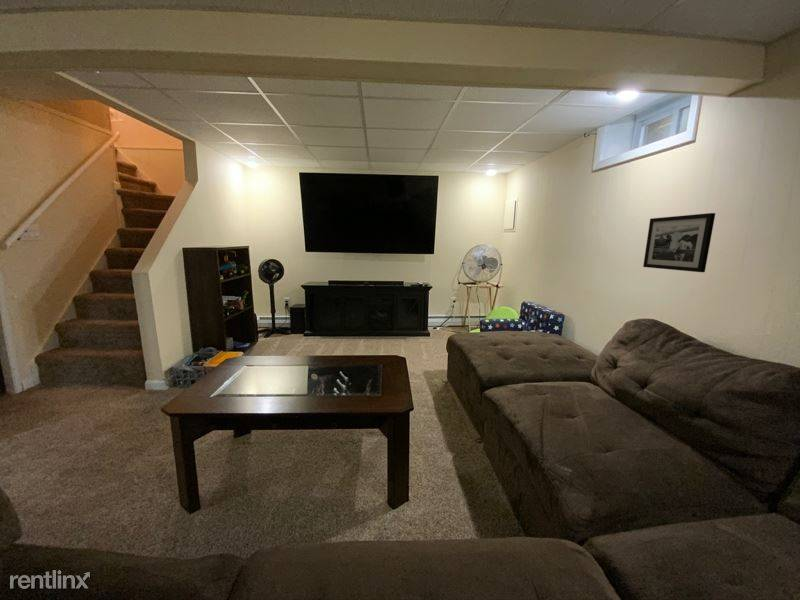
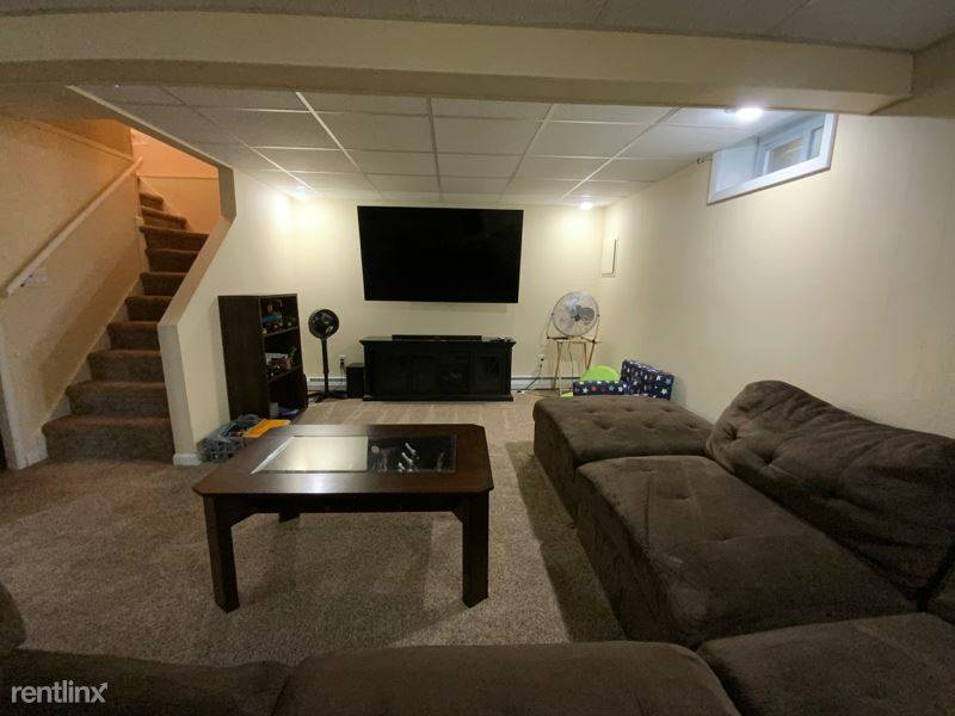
- picture frame [642,212,716,273]
